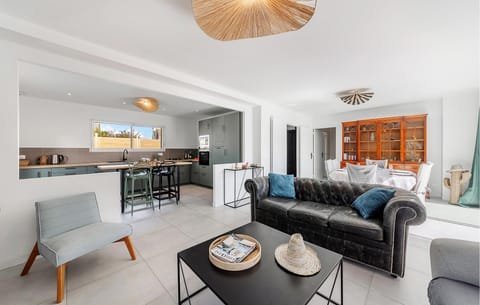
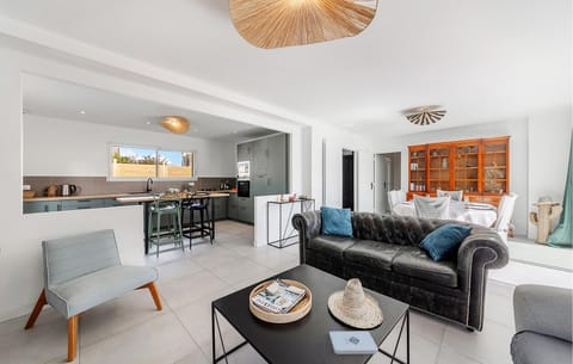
+ notepad [328,331,380,356]
